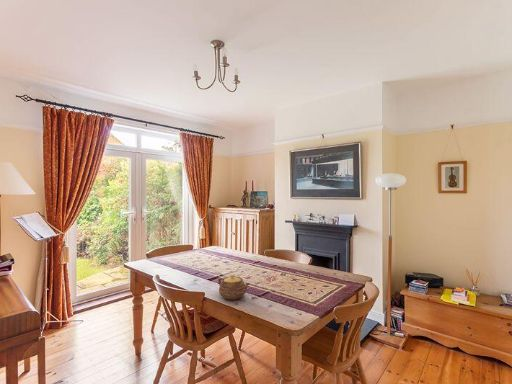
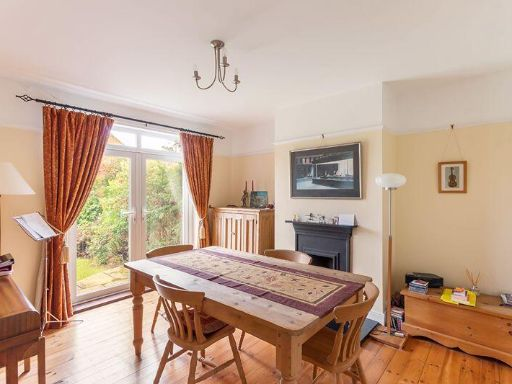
- teapot [217,274,251,301]
